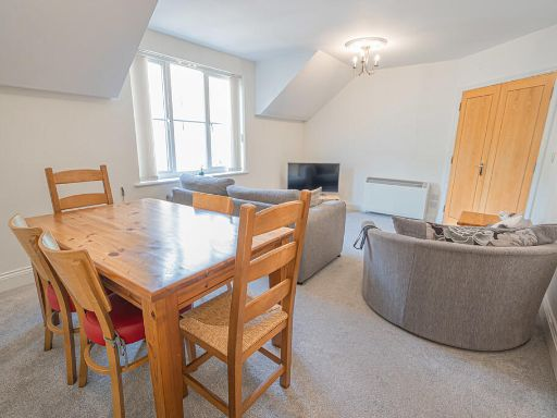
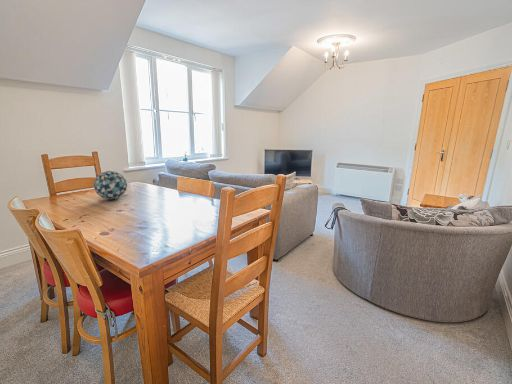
+ decorative ball [93,170,128,201]
